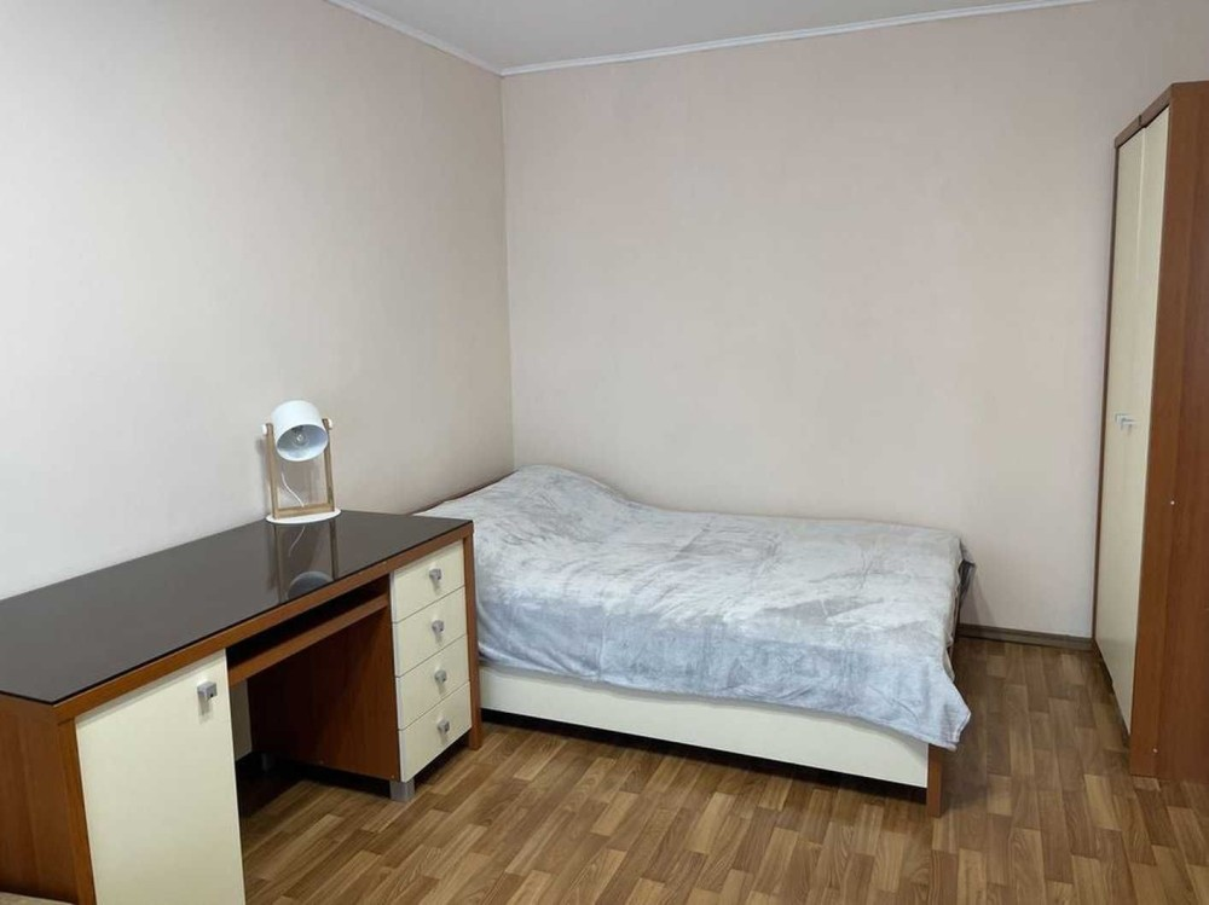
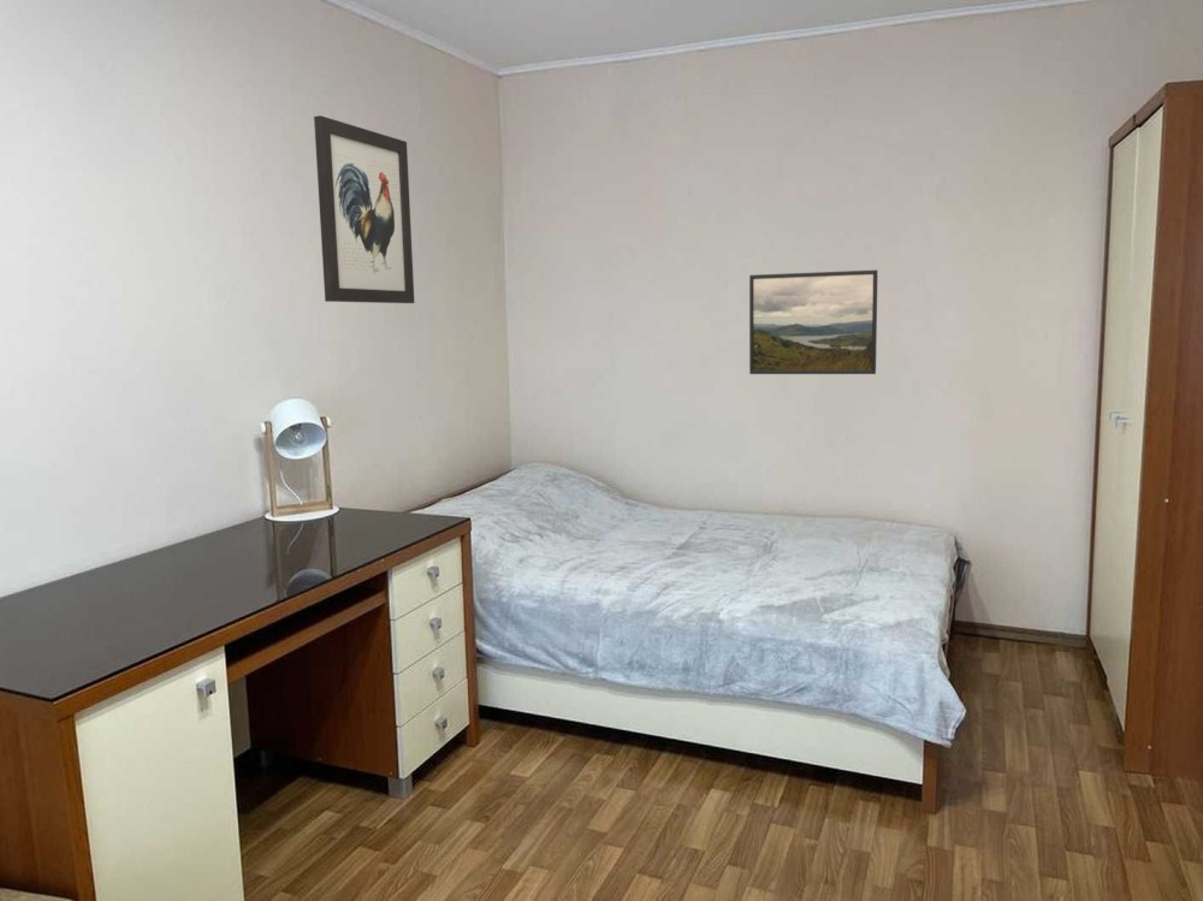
+ wall art [313,114,415,304]
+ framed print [748,268,879,375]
